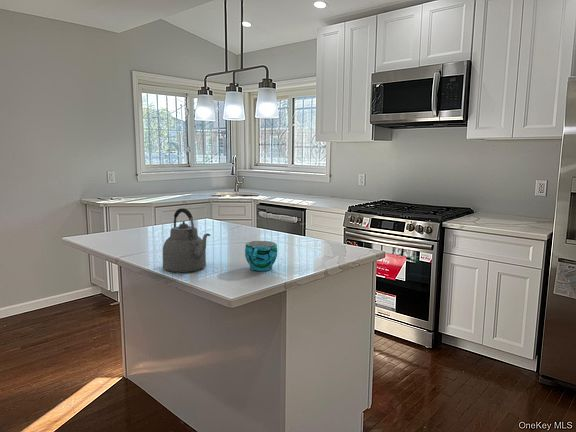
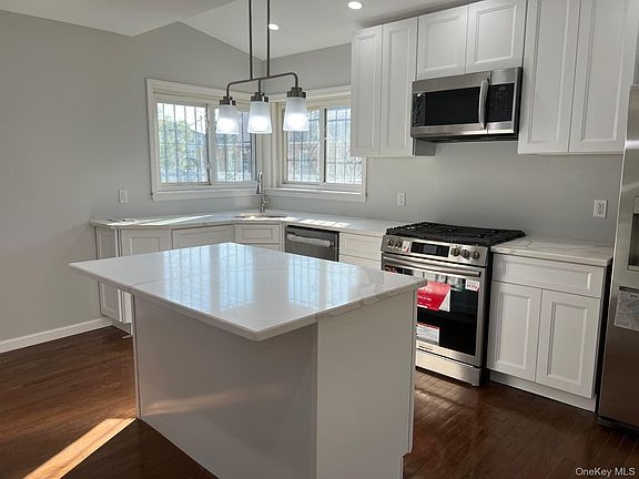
- kettle [162,207,212,273]
- cup [244,240,278,272]
